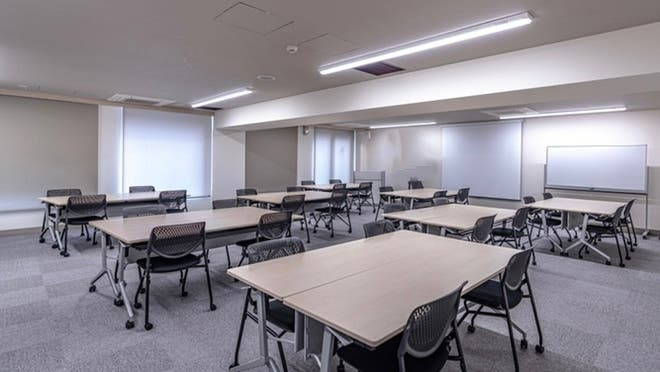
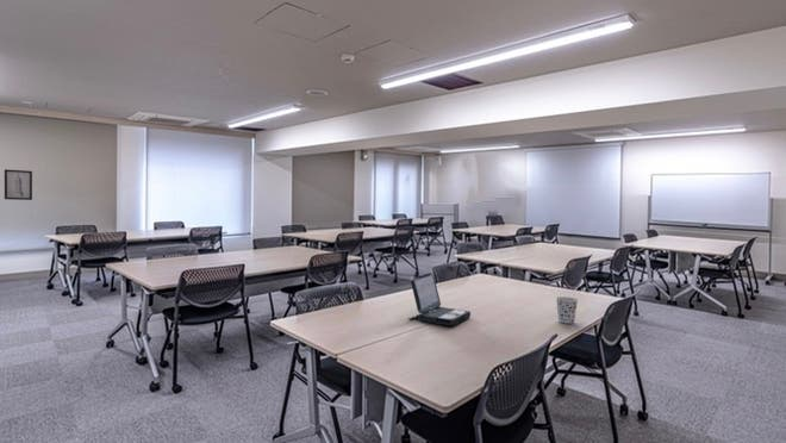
+ laptop [407,272,472,326]
+ wall art [4,168,33,201]
+ cup [555,295,579,325]
